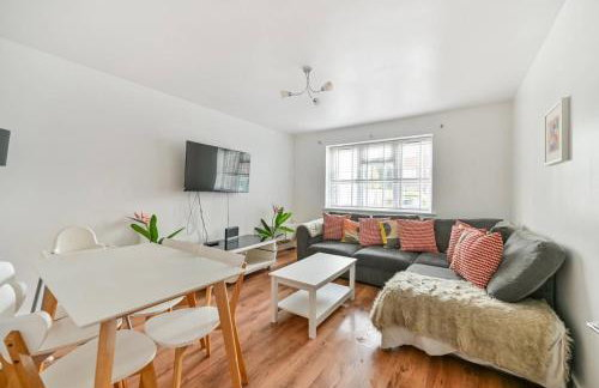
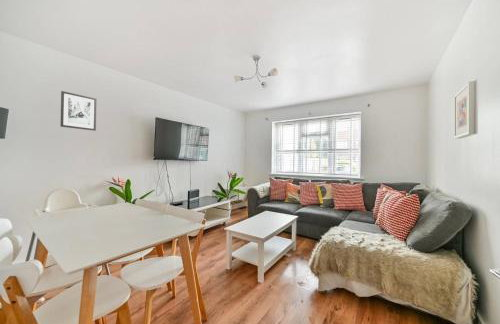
+ wall art [60,90,97,132]
